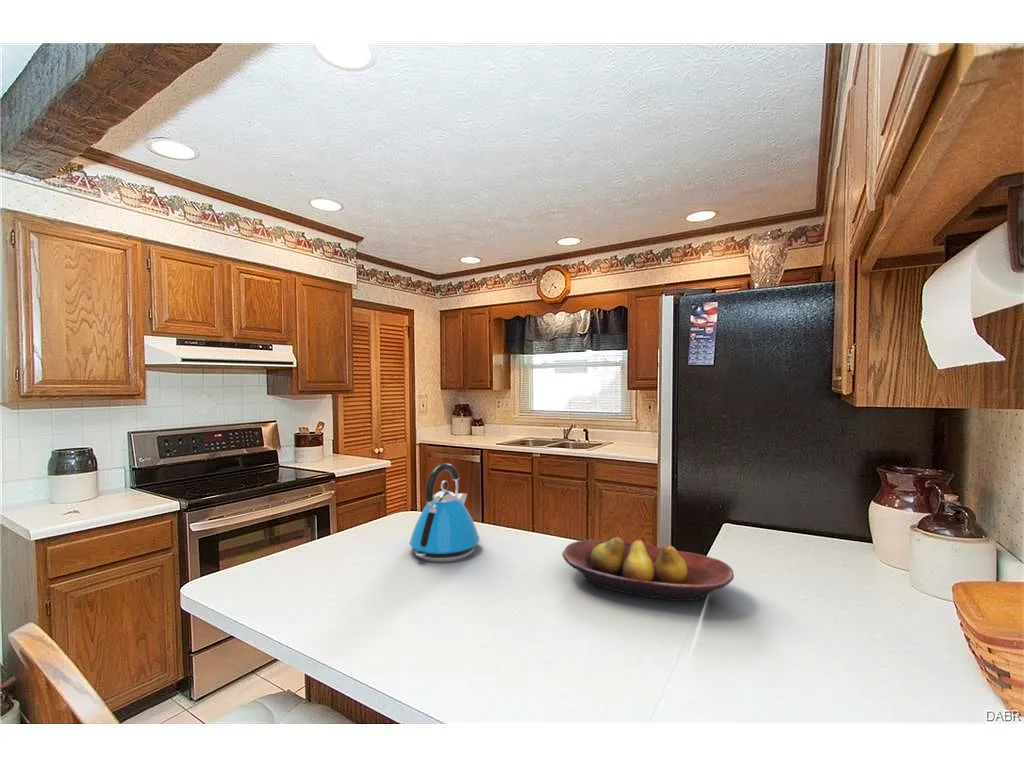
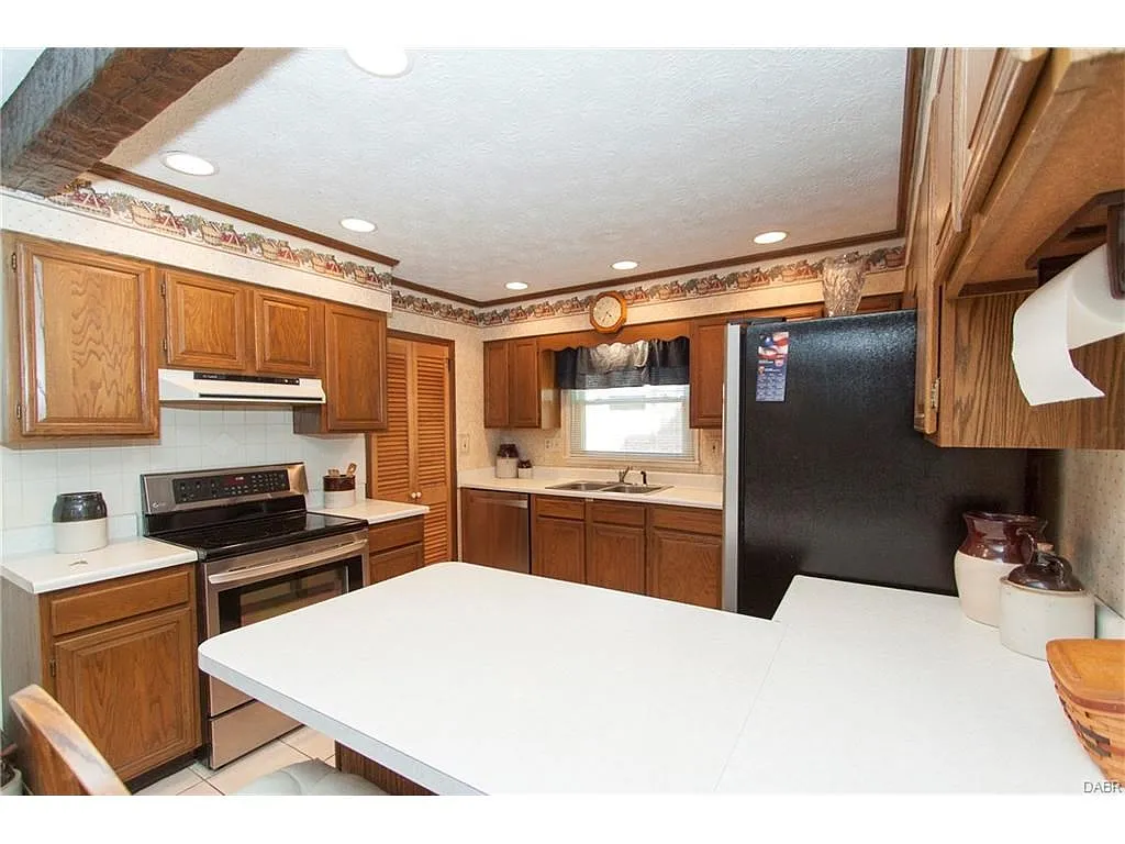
- kettle [409,462,481,562]
- fruit bowl [561,536,735,602]
